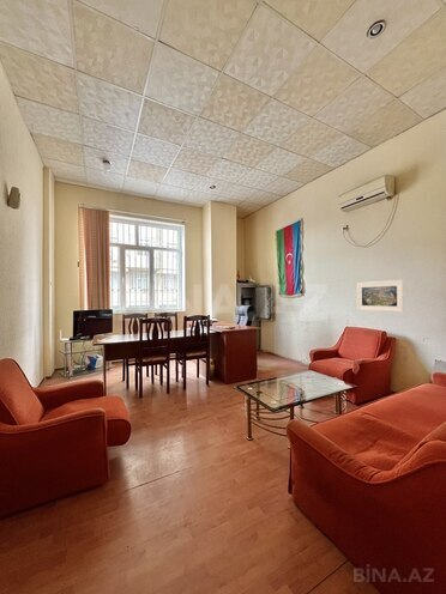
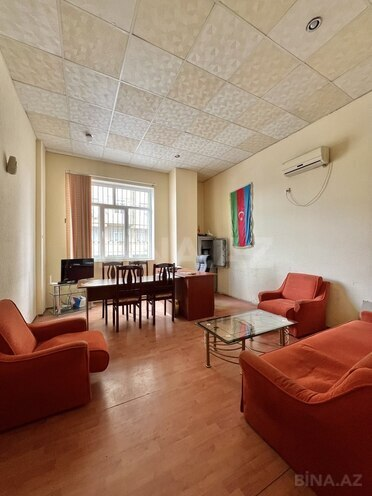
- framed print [356,279,405,313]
